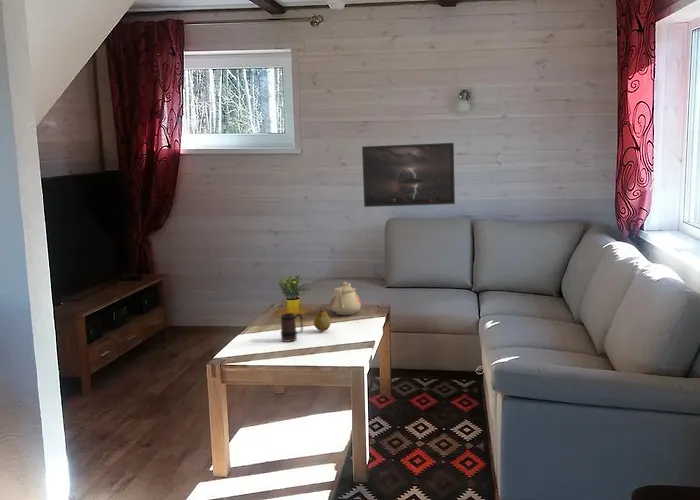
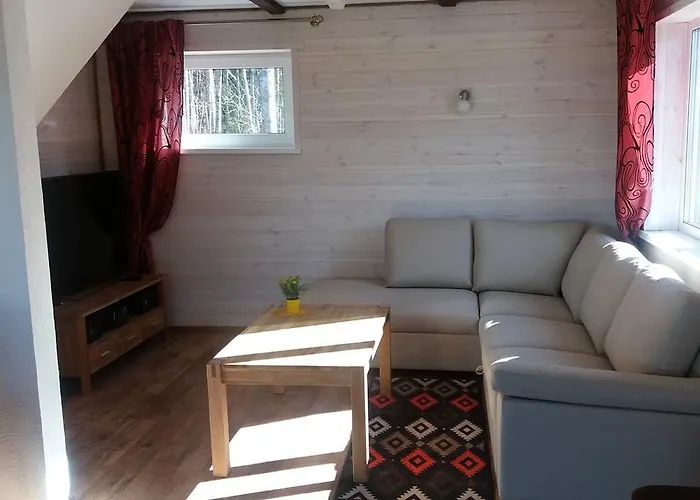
- mug [280,312,304,343]
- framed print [361,142,456,208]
- teapot [328,280,362,316]
- fruit [313,307,332,332]
